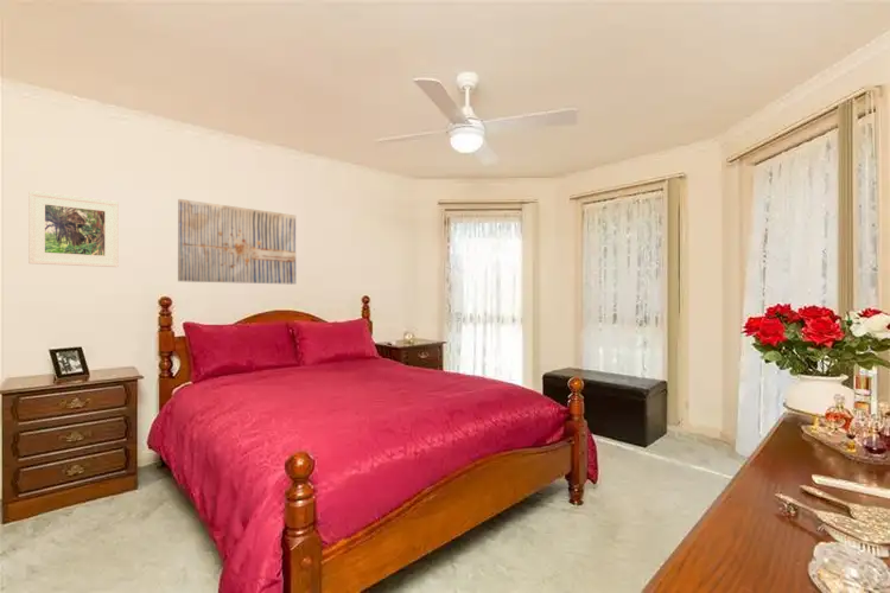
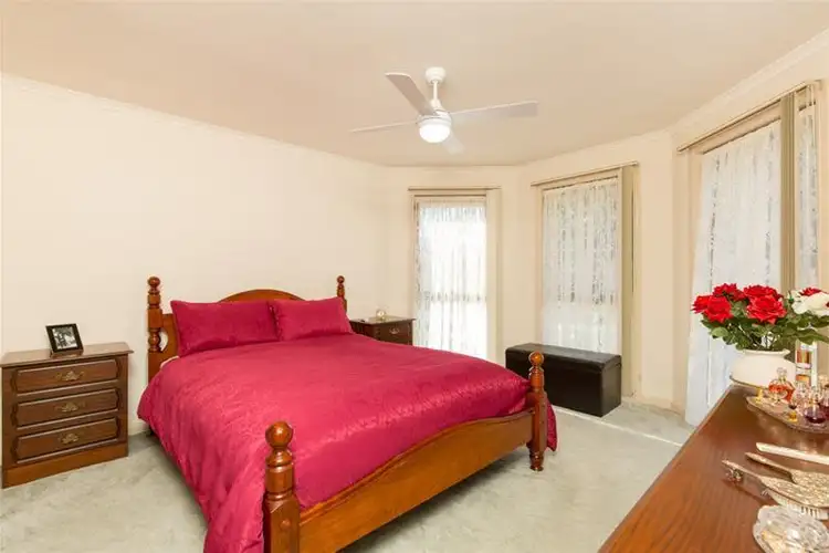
- wall art [177,198,297,286]
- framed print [27,190,120,268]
